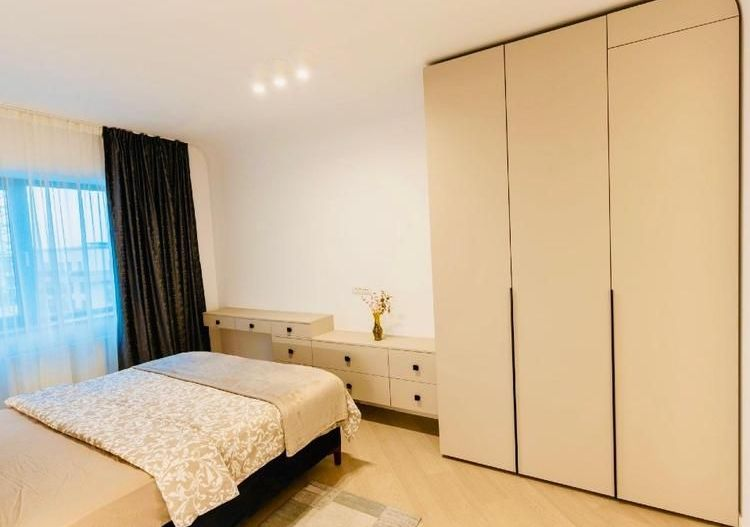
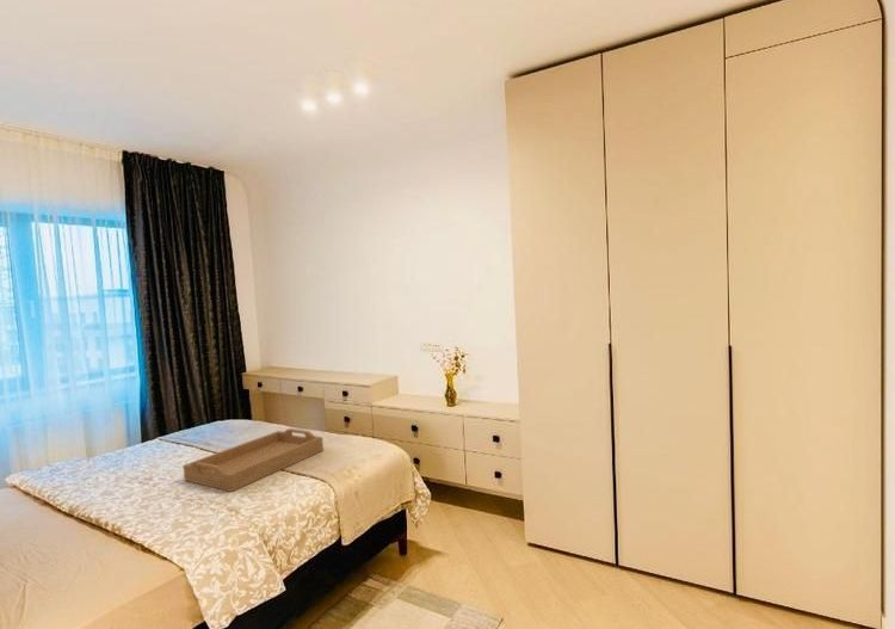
+ serving tray [183,427,325,493]
